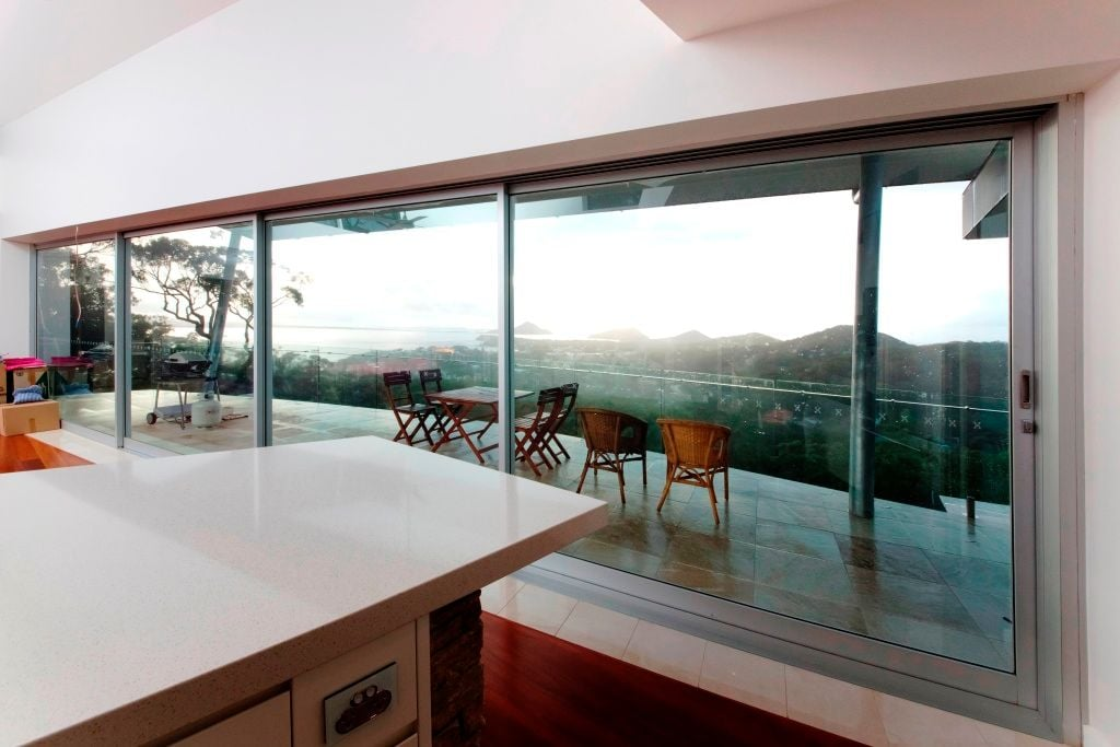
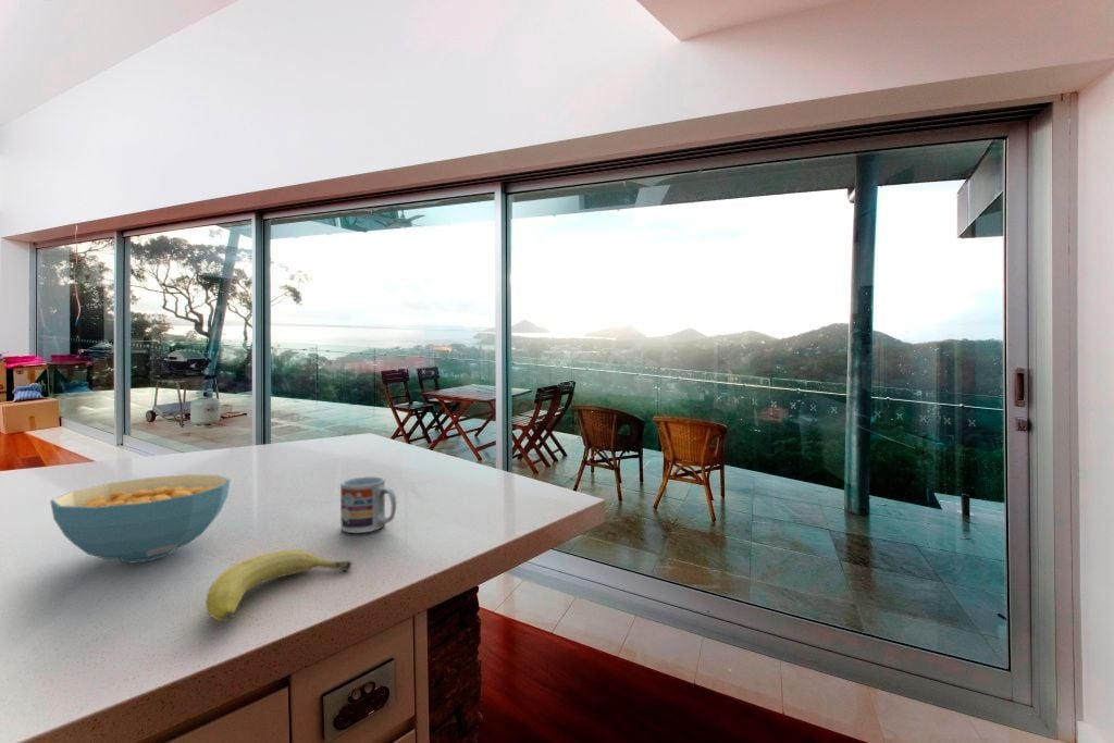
+ fruit [205,548,354,622]
+ cup [339,475,397,534]
+ cereal bowl [49,473,232,565]
